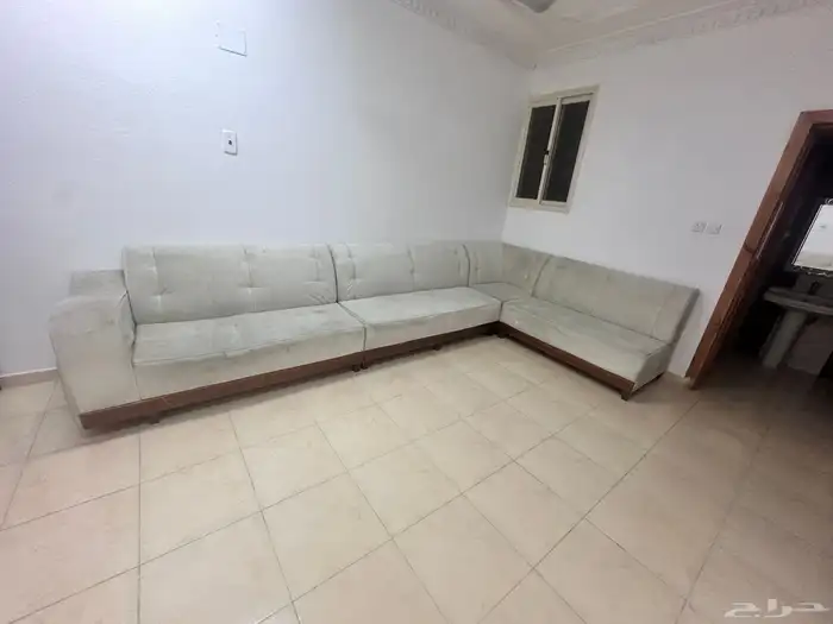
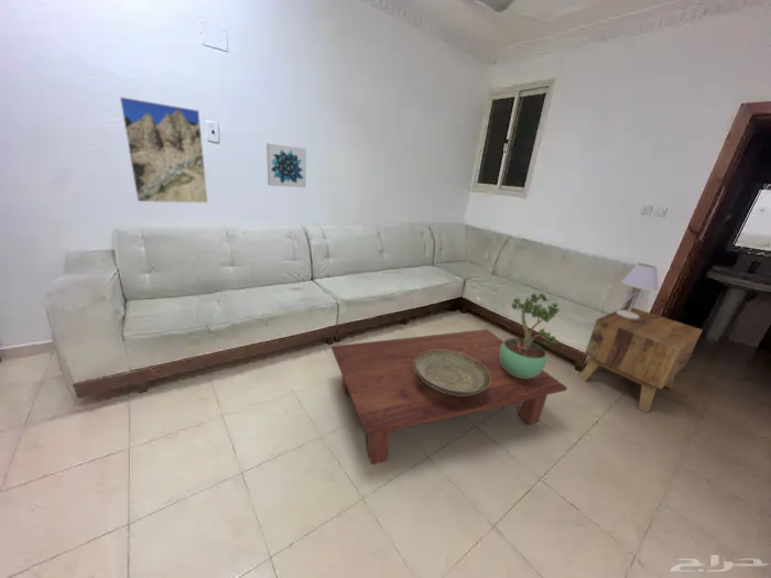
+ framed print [119,96,209,205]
+ wall art [265,142,307,188]
+ potted plant [500,292,561,379]
+ table lamp [617,262,660,319]
+ coffee table [330,328,568,466]
+ side table [578,305,704,414]
+ decorative bowl [414,350,490,395]
